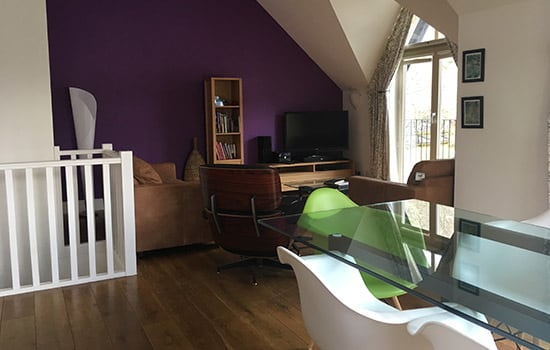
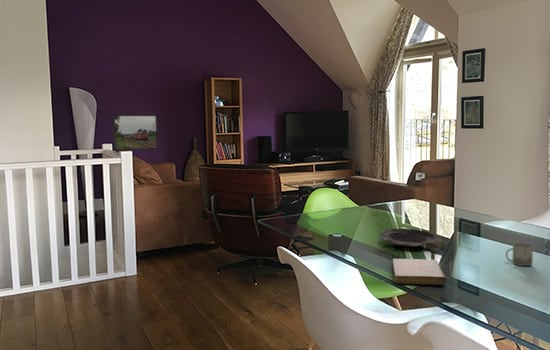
+ bowl [378,228,438,248]
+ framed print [112,114,159,151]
+ cup [505,242,534,267]
+ notebook [392,258,447,286]
